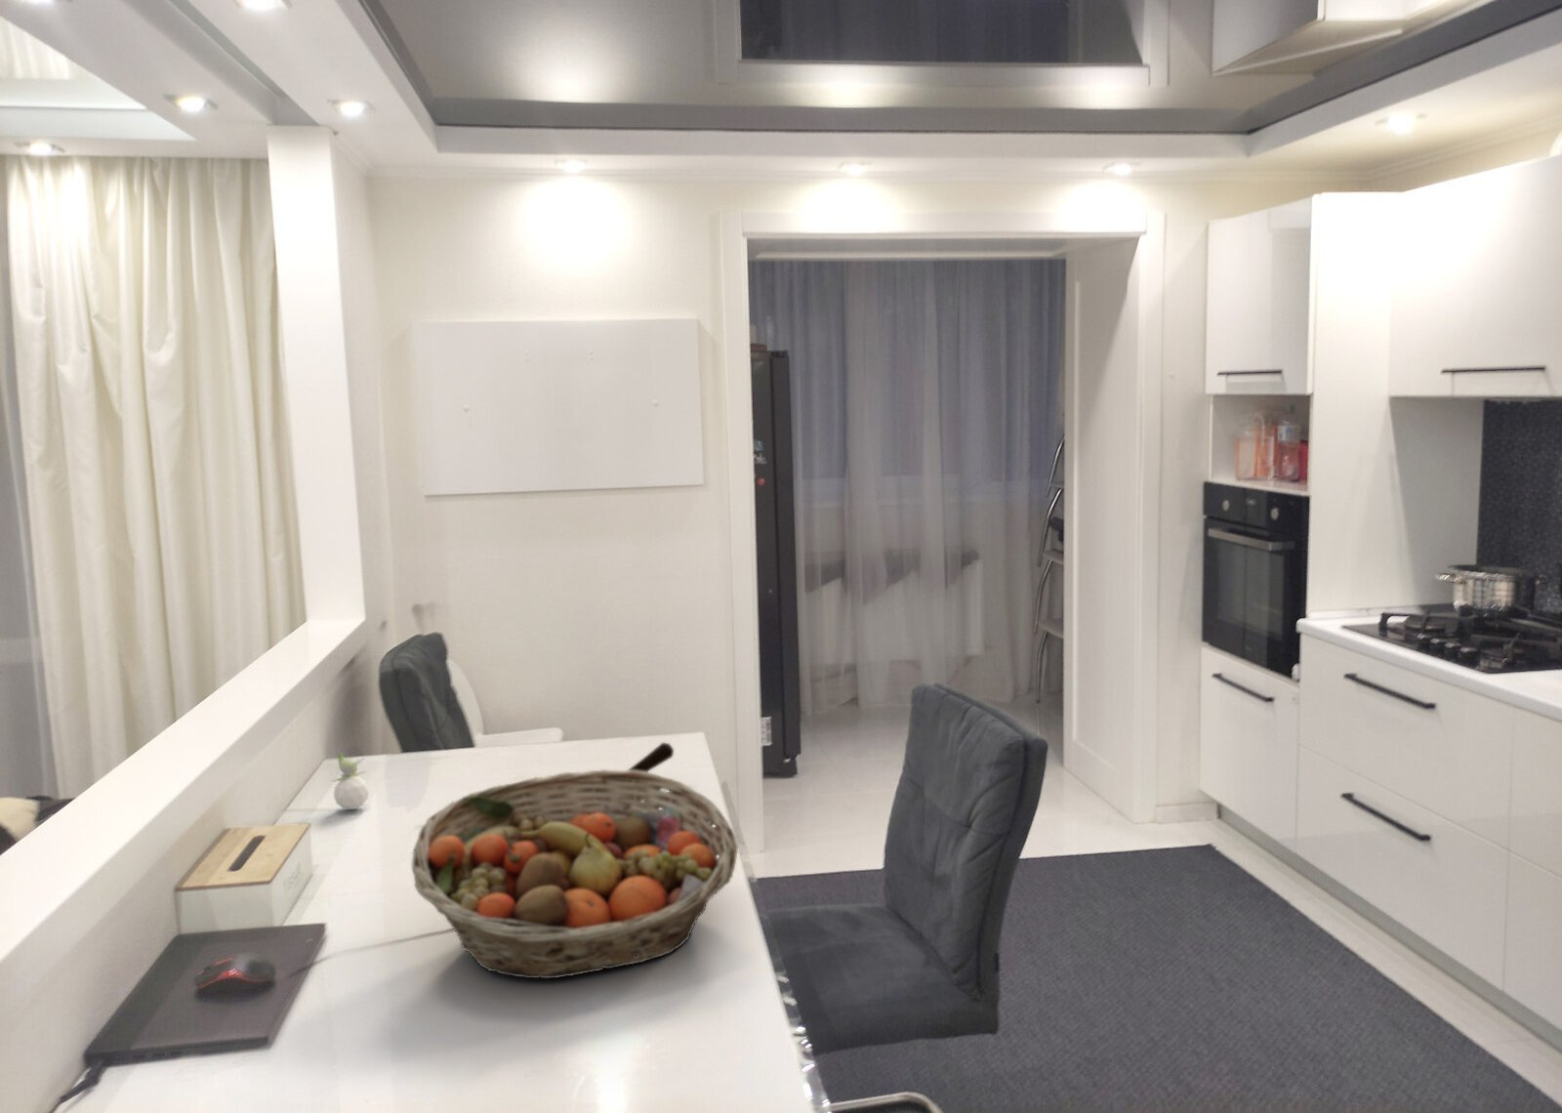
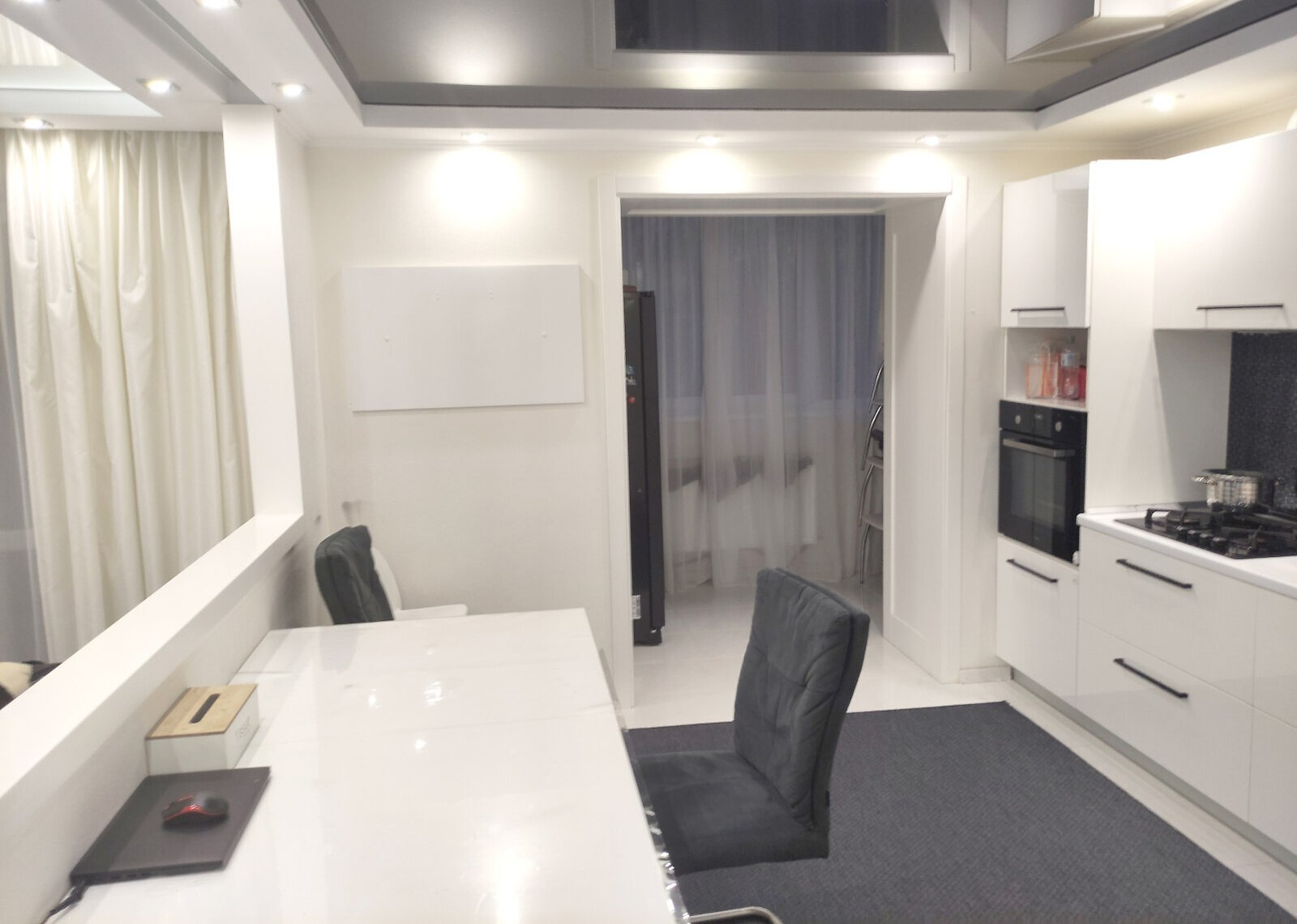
- spoon [554,741,674,799]
- flower [331,752,370,811]
- fruit basket [411,768,739,979]
